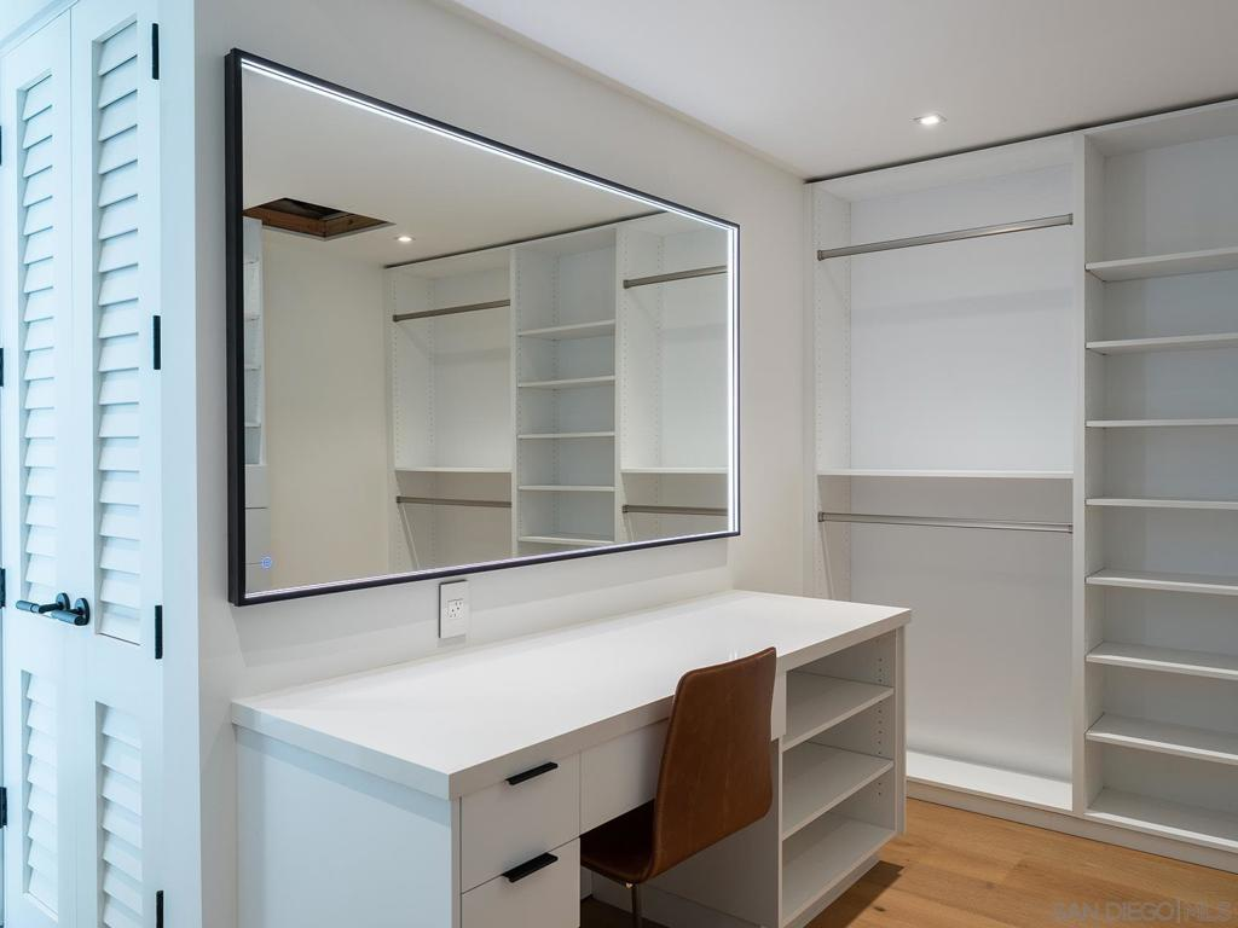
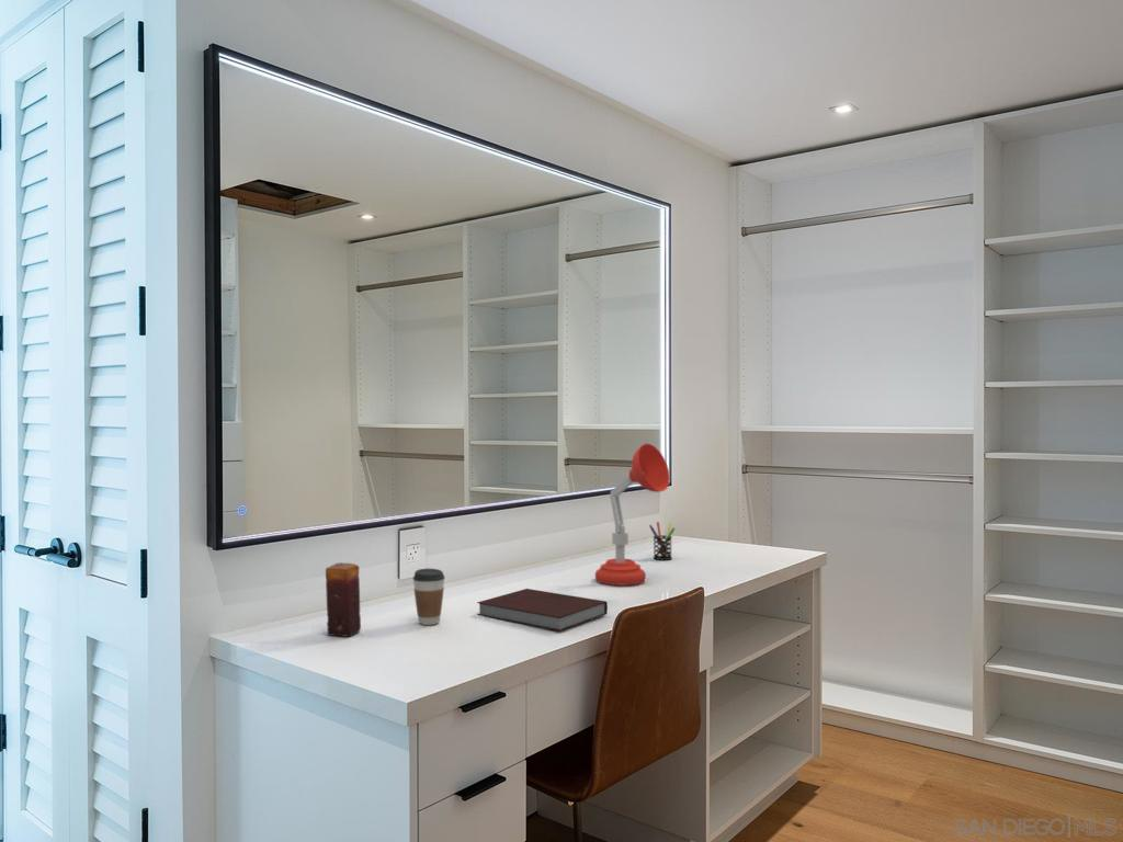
+ desk lamp [594,443,671,587]
+ notebook [476,588,609,633]
+ candle [325,561,362,638]
+ coffee cup [412,568,446,626]
+ pen holder [648,521,676,561]
